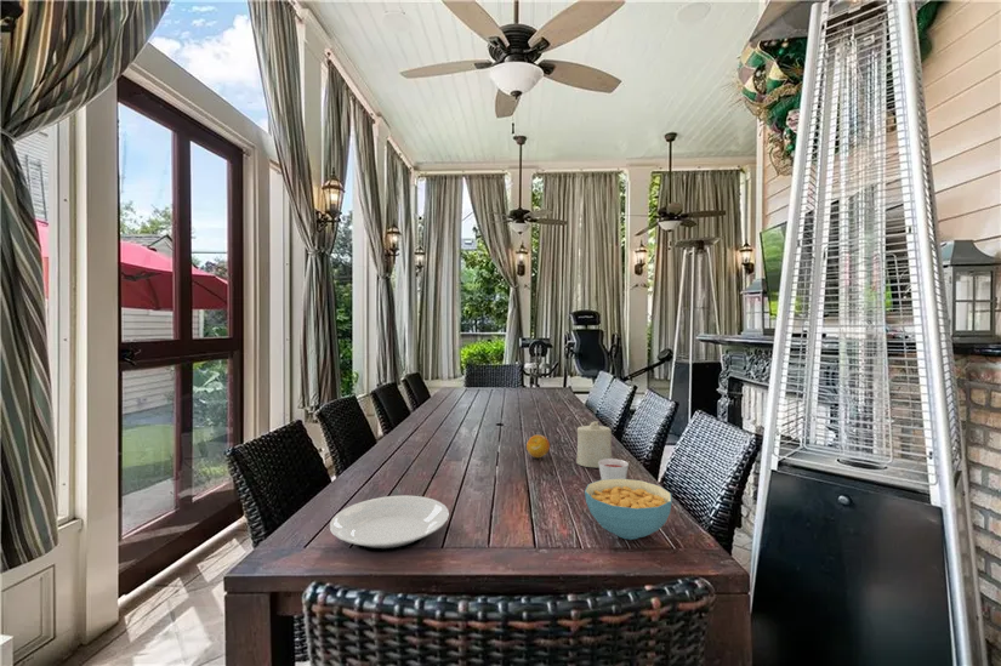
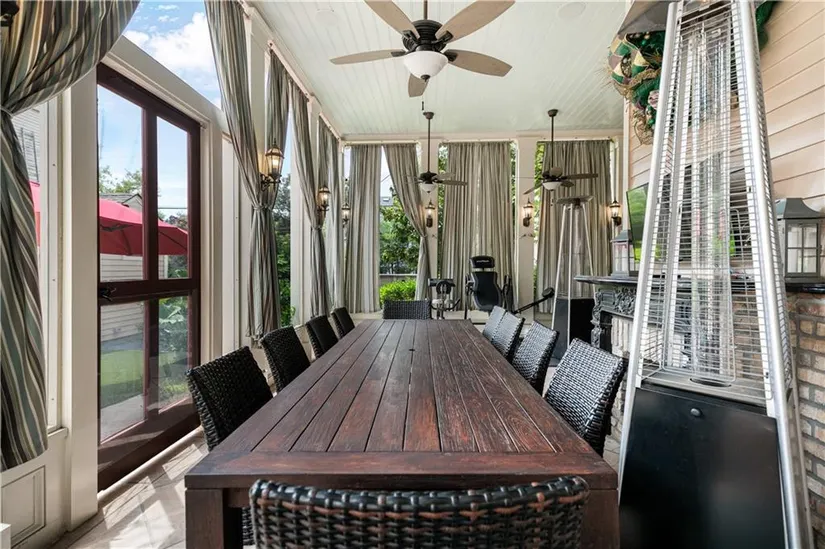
- fruit [525,434,551,459]
- candle [598,457,630,480]
- cereal bowl [584,478,673,541]
- plate [329,495,450,553]
- candle [575,420,613,468]
